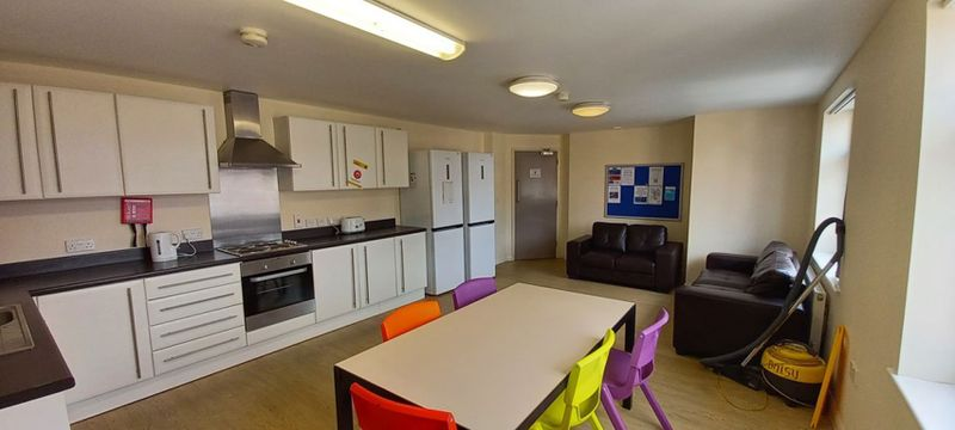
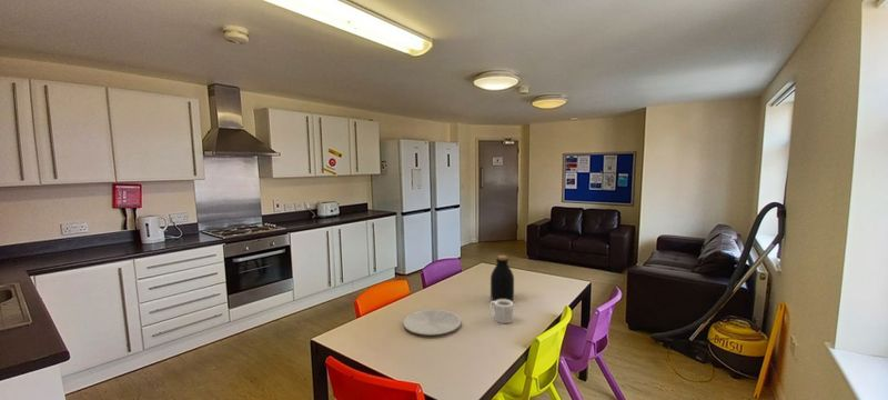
+ bottle [490,254,515,301]
+ plate [402,309,462,337]
+ mug [490,299,514,324]
